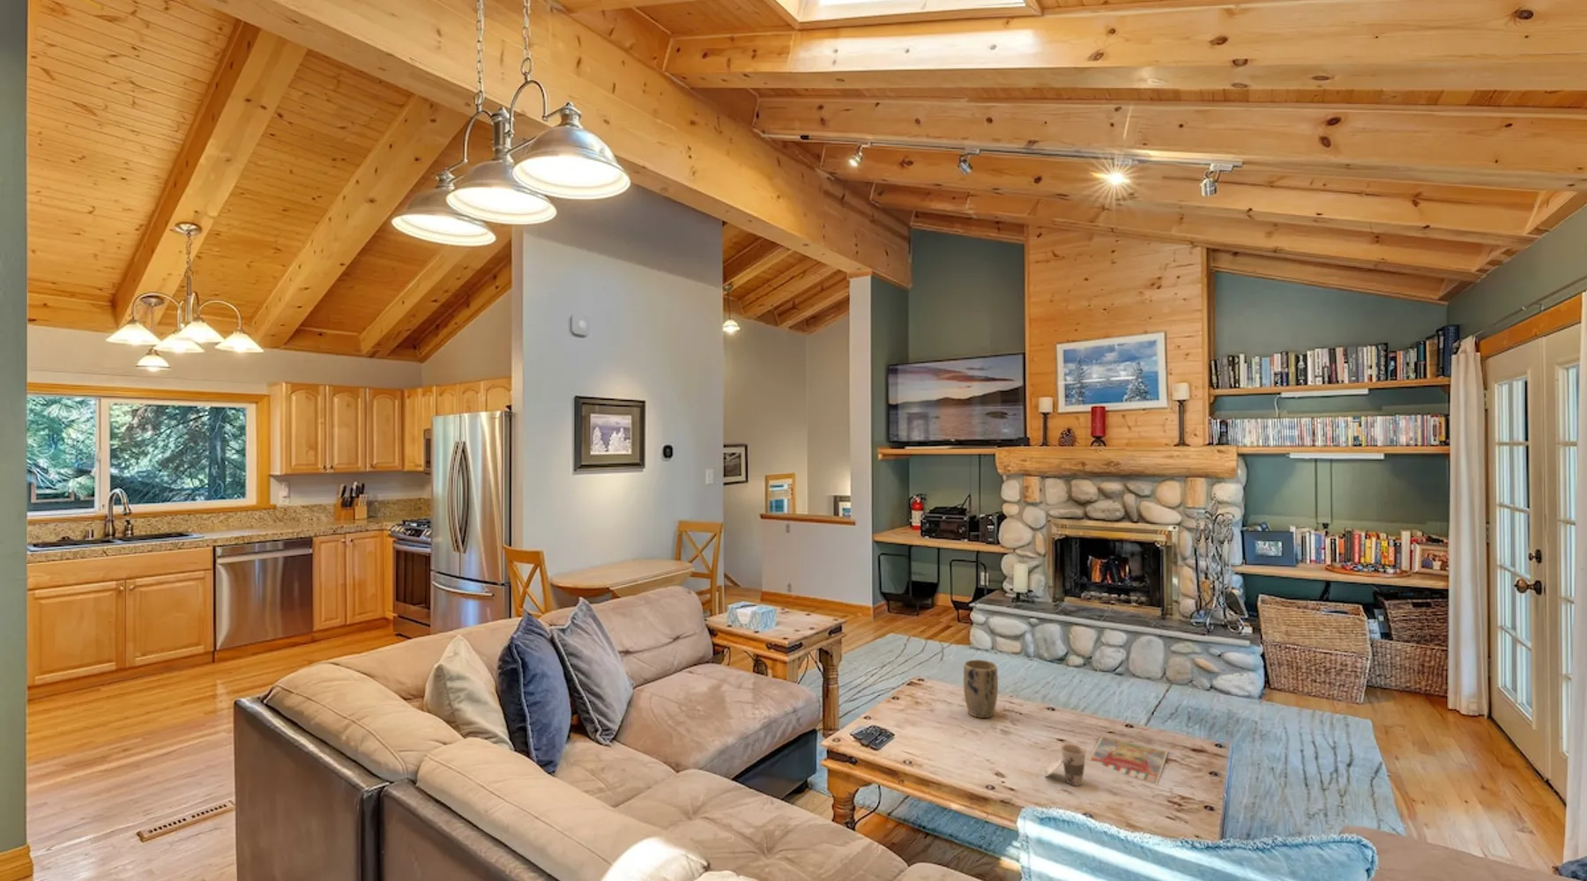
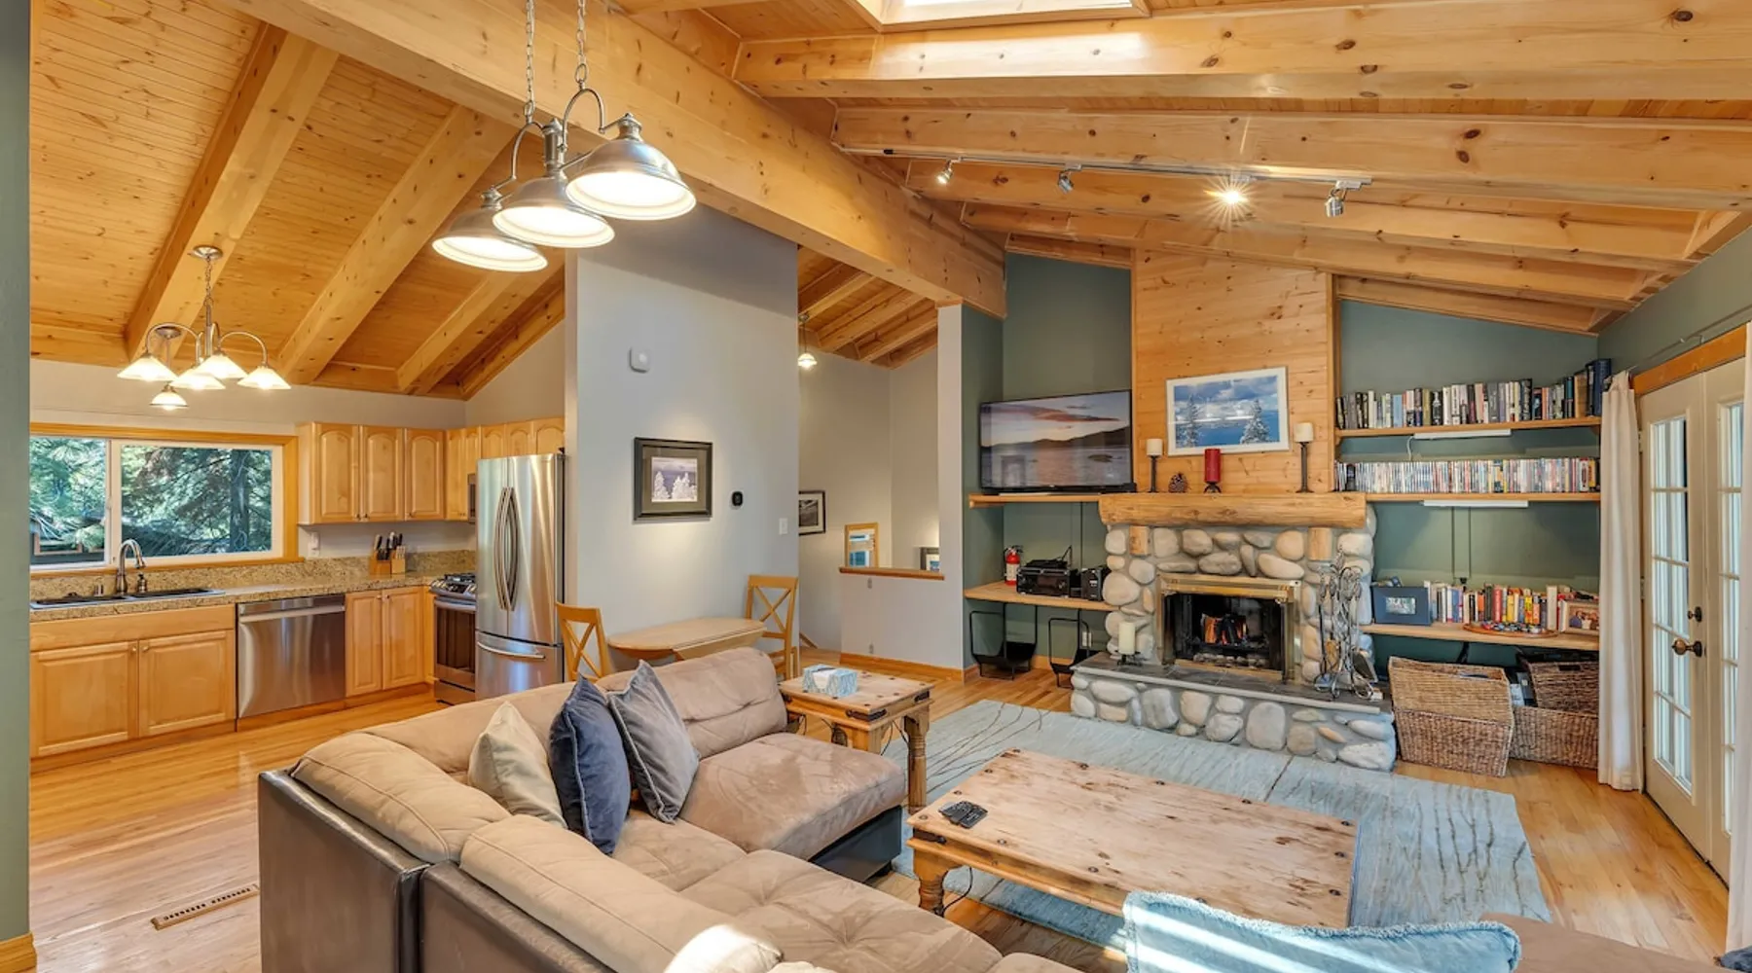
- plant pot [963,659,999,719]
- magazine [1087,735,1169,786]
- cup [1043,743,1088,787]
